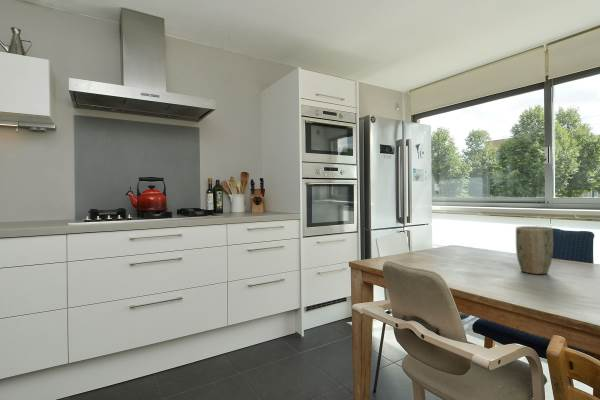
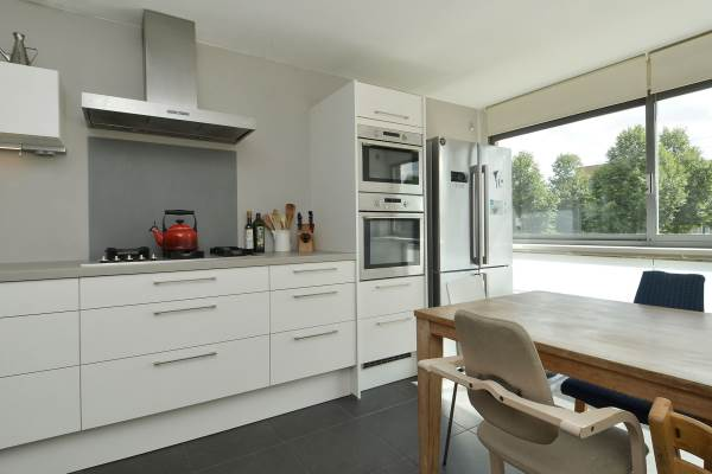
- plant pot [515,225,554,275]
